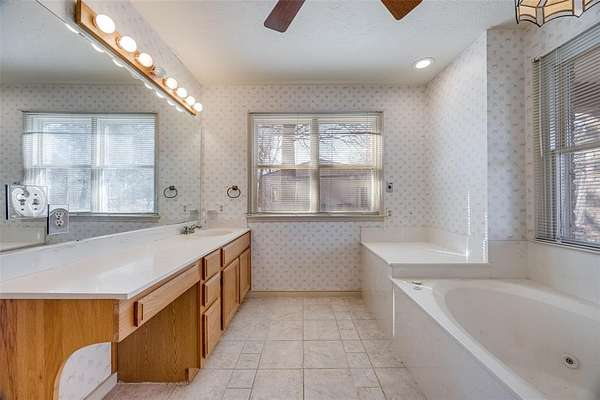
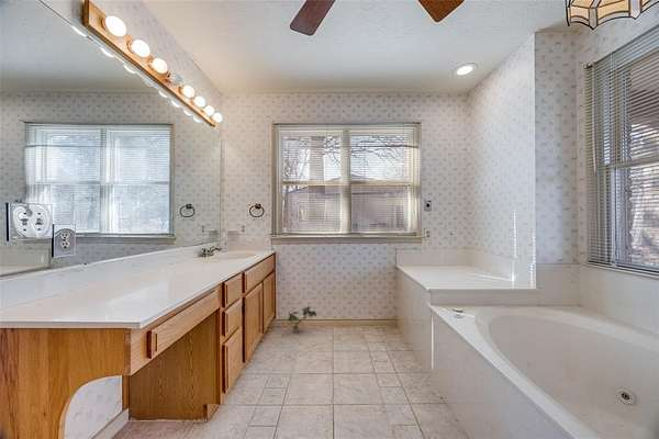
+ potted plant [287,305,317,334]
